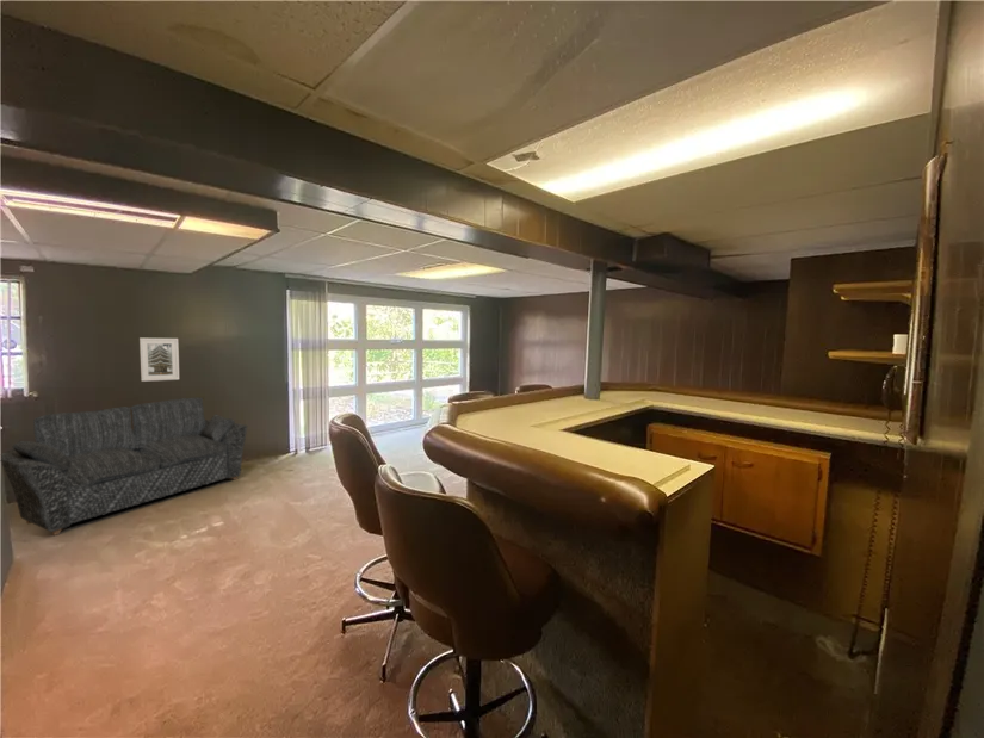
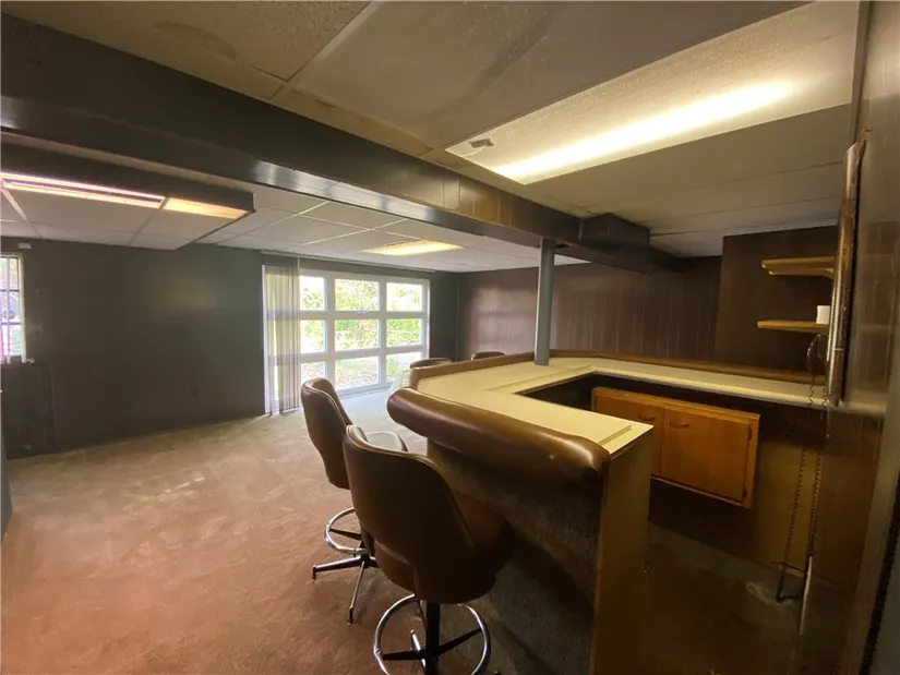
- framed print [138,336,180,383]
- sofa [0,397,248,537]
